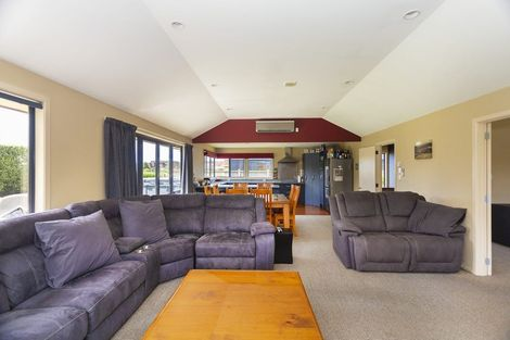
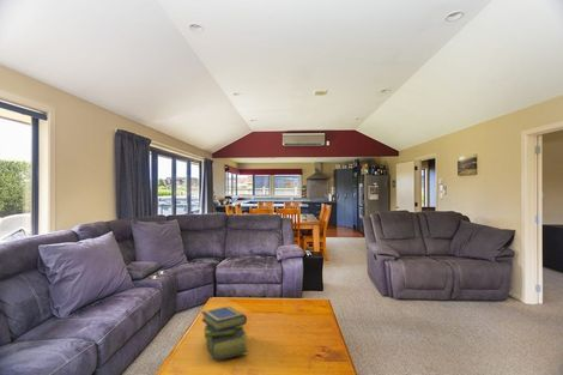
+ stack of books [200,304,249,362]
